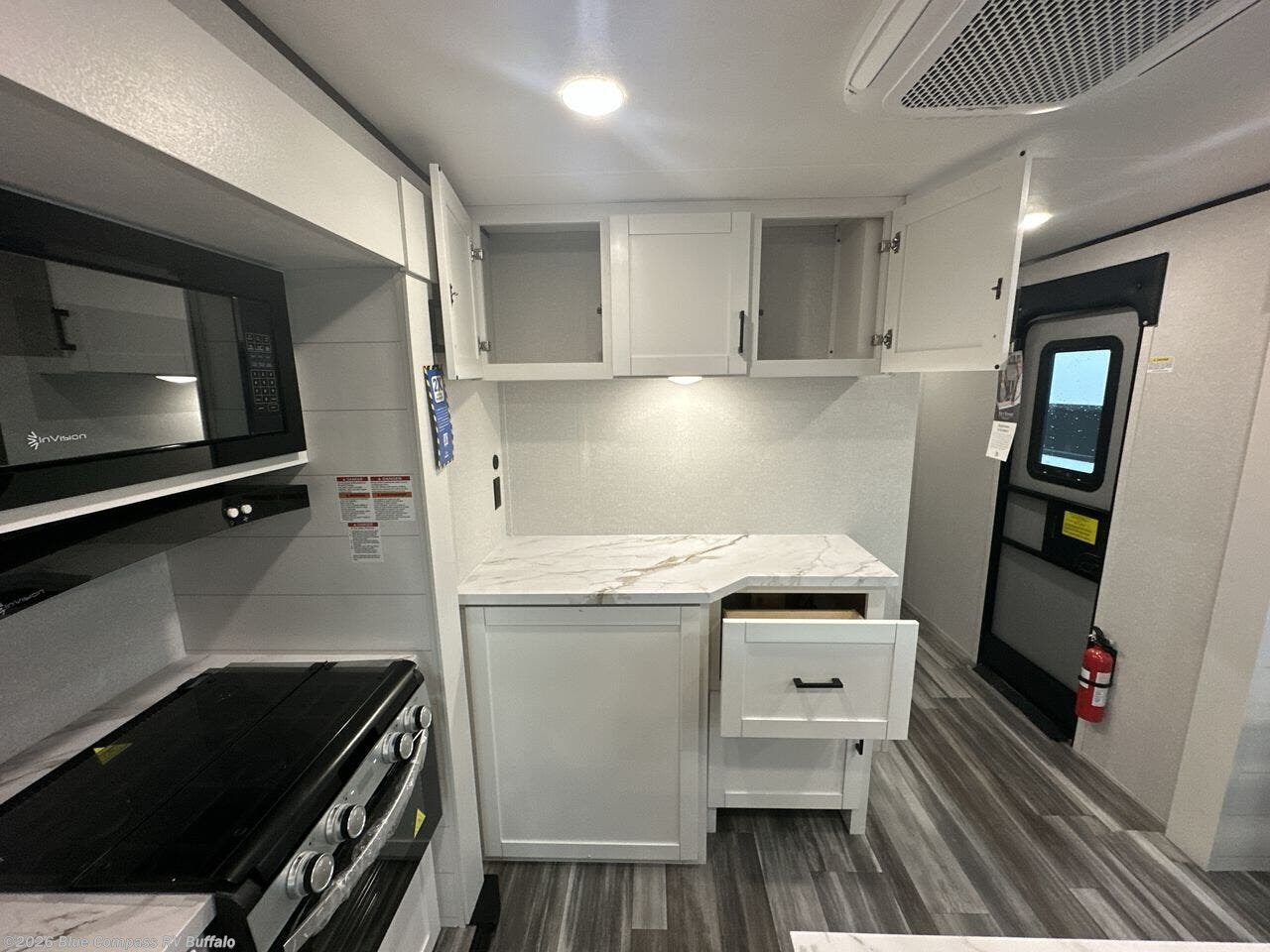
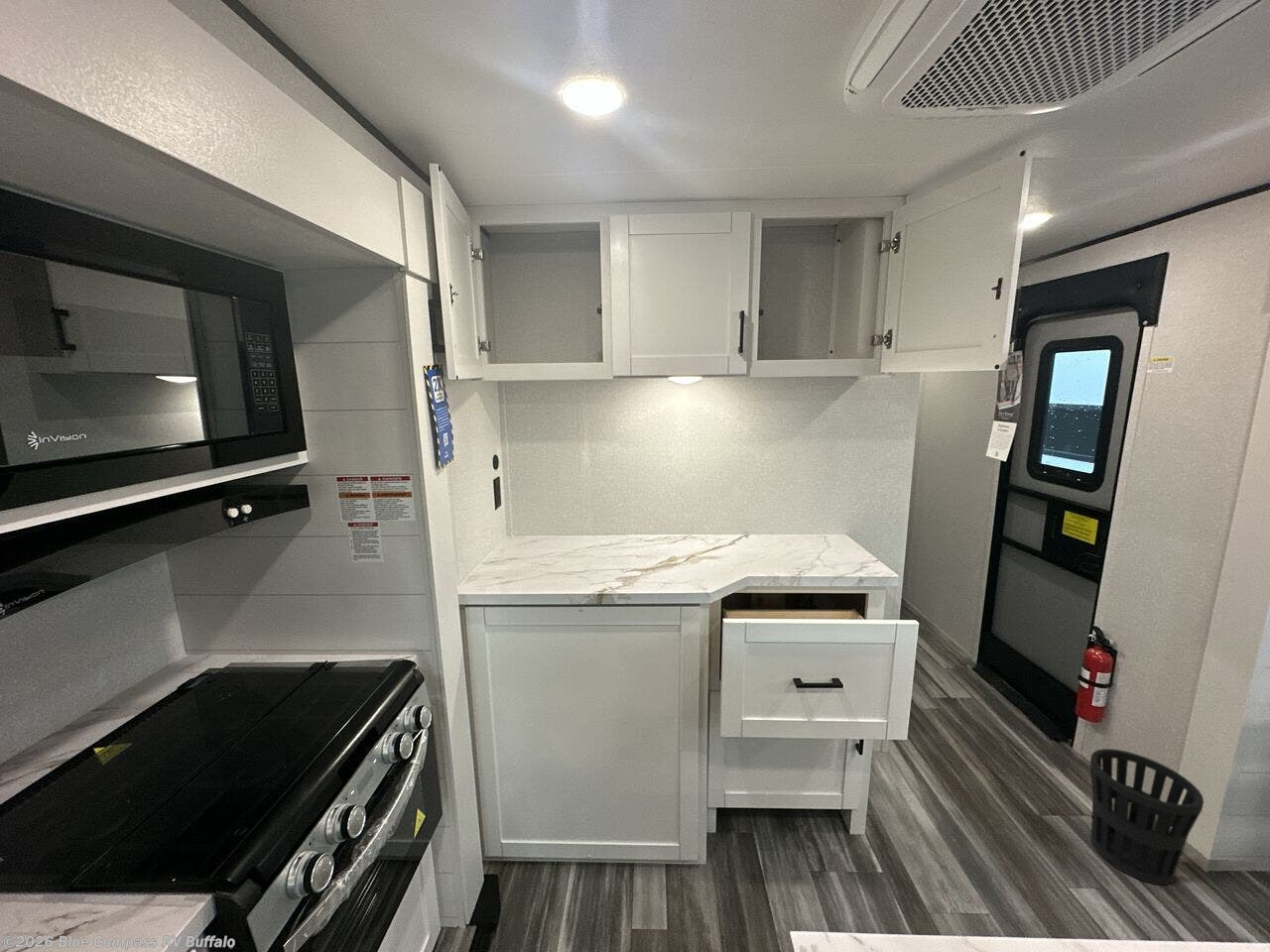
+ wastebasket [1089,748,1205,886]
